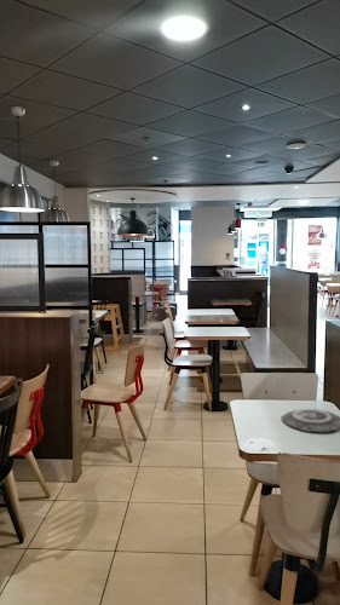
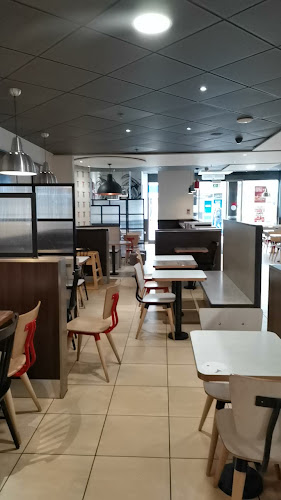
- plate [280,408,340,433]
